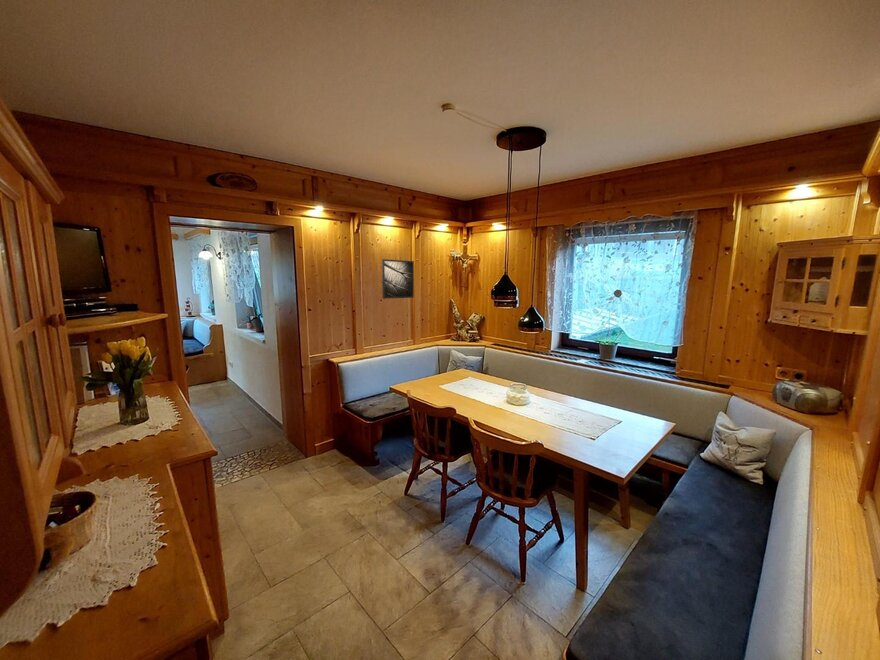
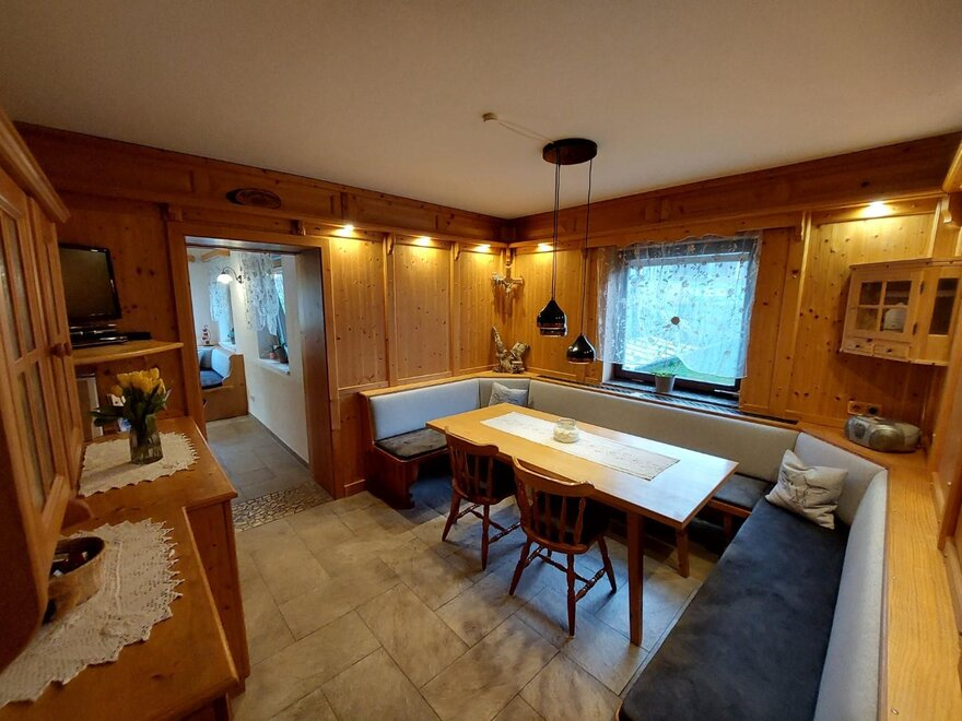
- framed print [381,258,415,300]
